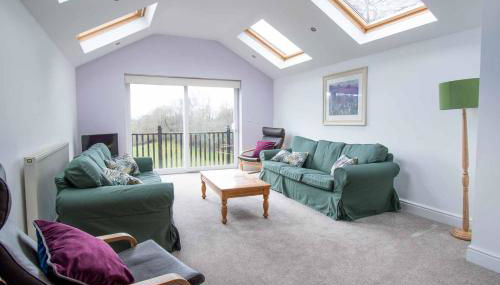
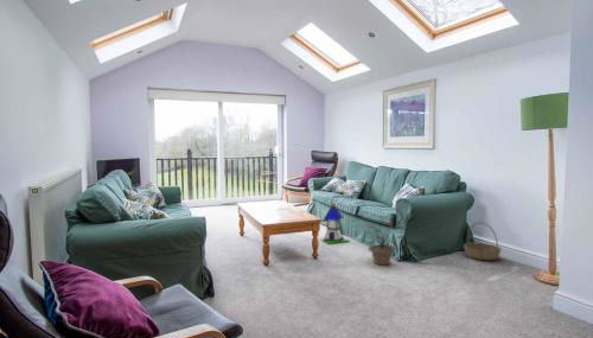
+ basket [463,221,503,261]
+ toy house [320,202,350,244]
+ potted plant [366,219,397,267]
